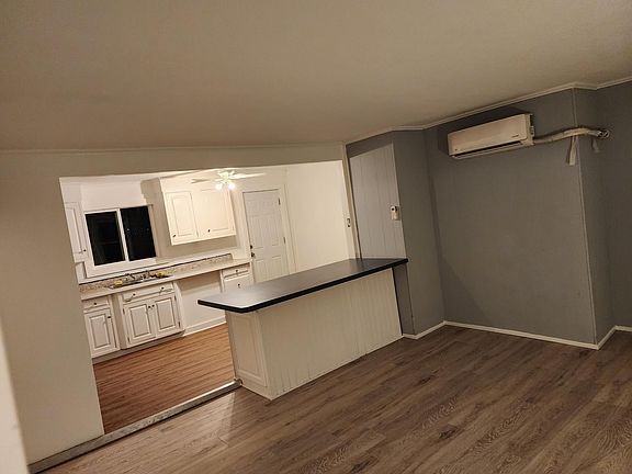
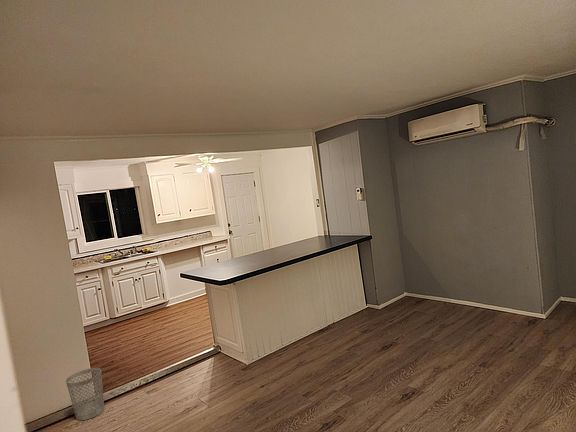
+ wastebasket [65,367,105,421]
